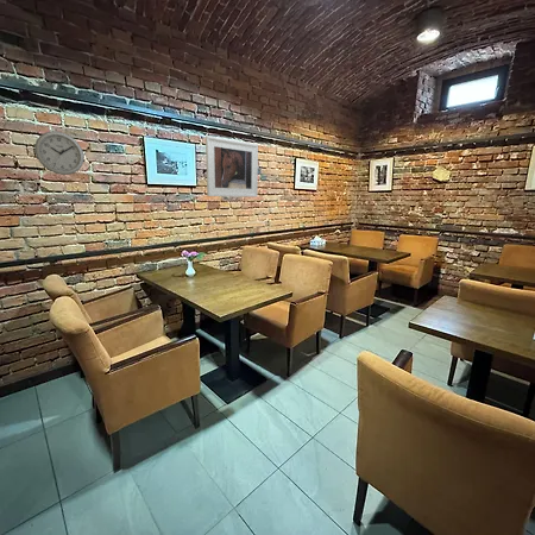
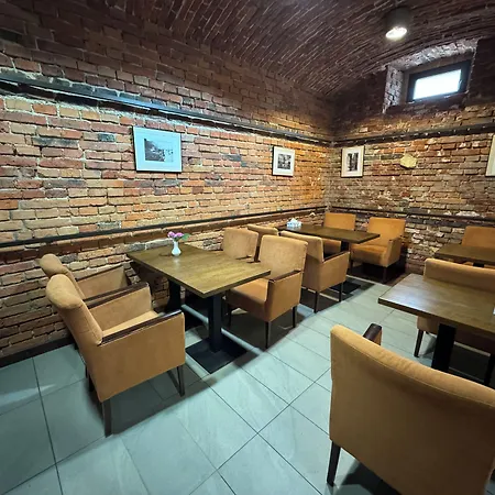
- wall clock [33,131,84,176]
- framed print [204,134,259,197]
